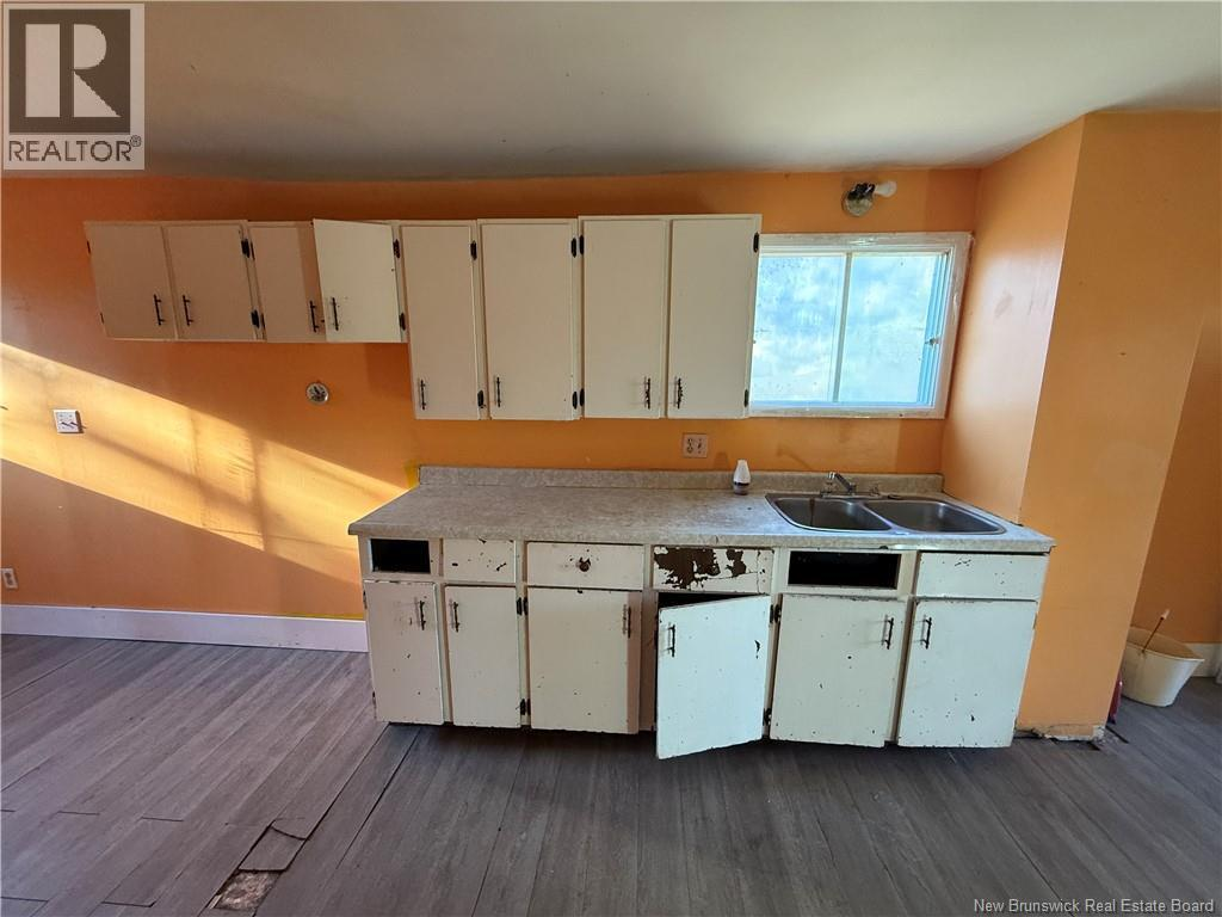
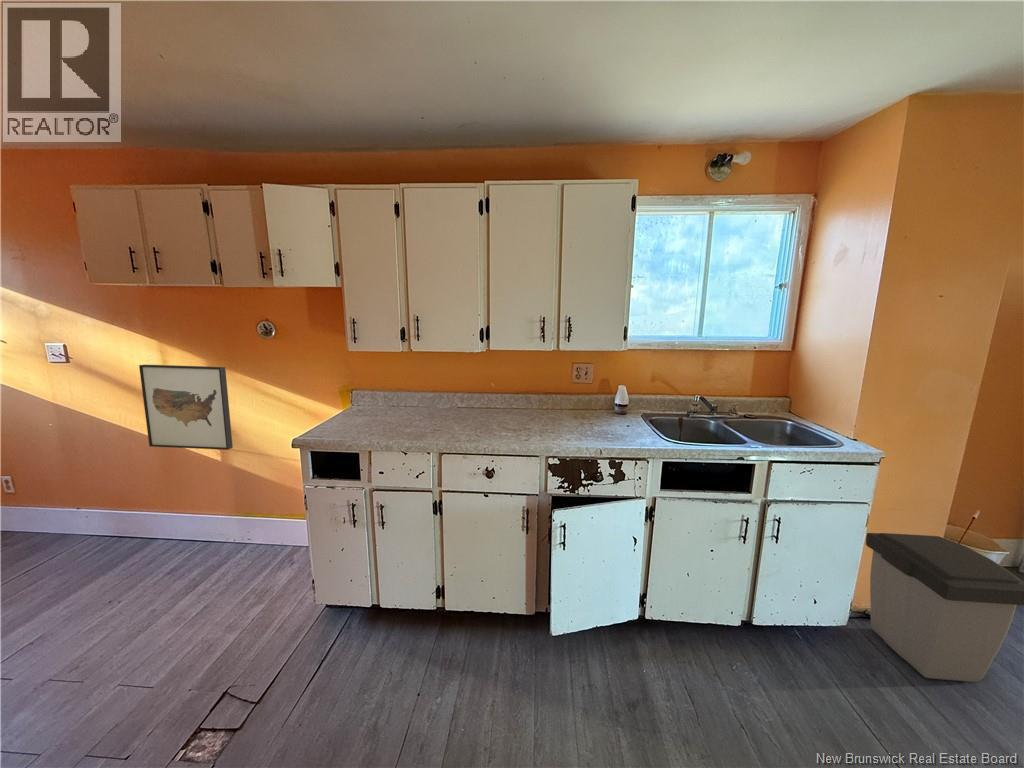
+ trash can [865,532,1024,683]
+ wall art [138,364,234,451]
